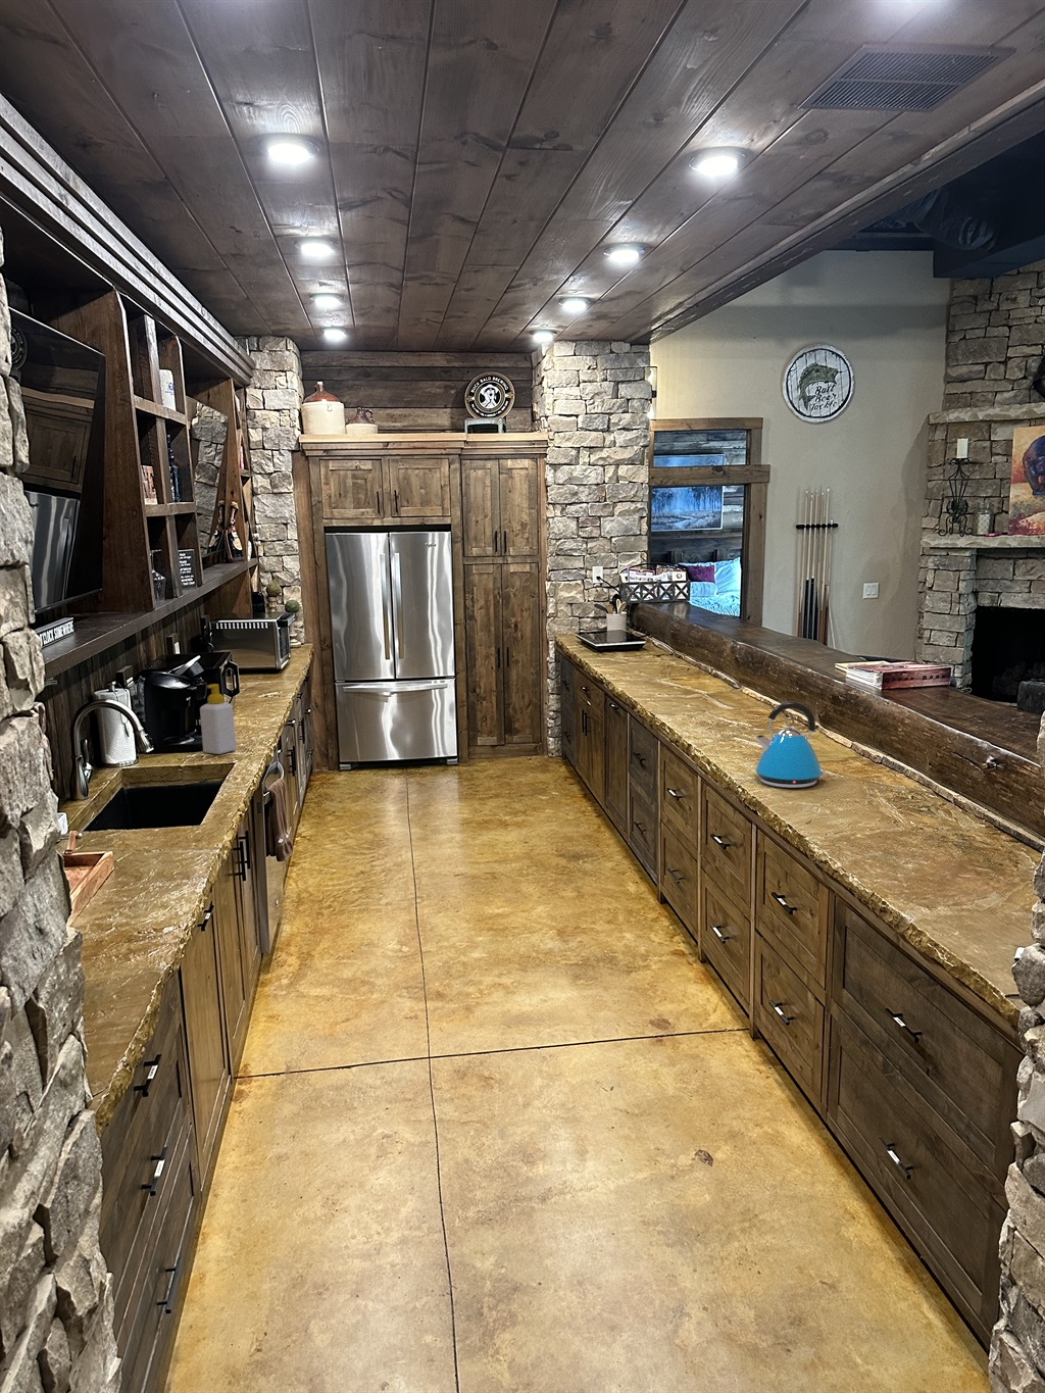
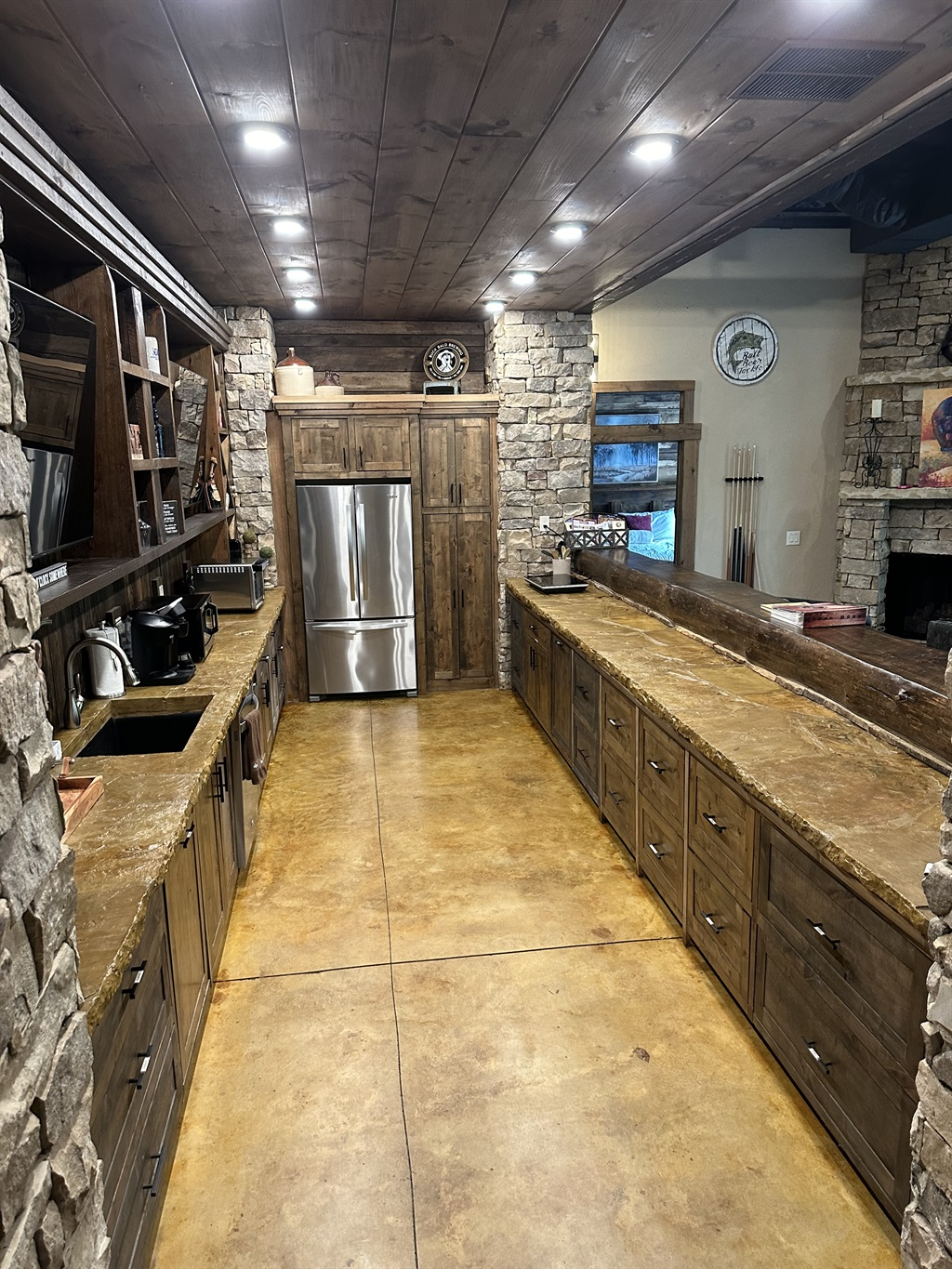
- kettle [754,701,828,789]
- soap bottle [199,683,237,755]
